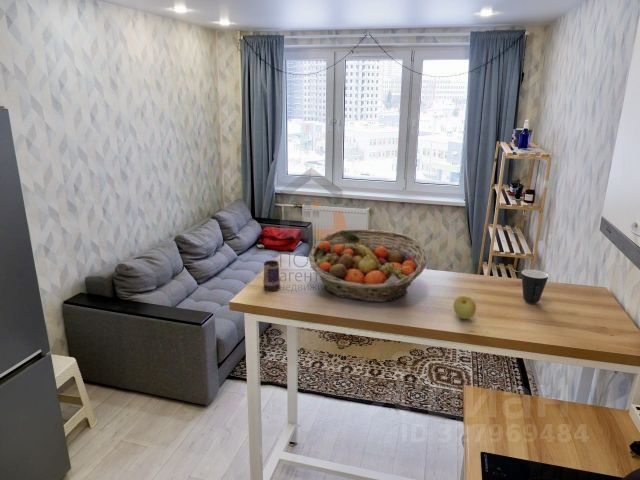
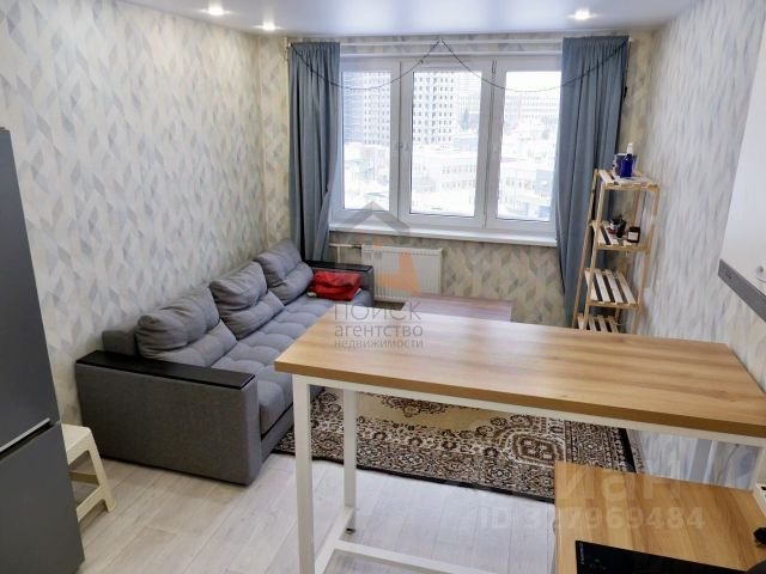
- mug [520,269,549,304]
- apple [452,295,477,320]
- fruit basket [307,228,428,303]
- mug [262,259,281,292]
